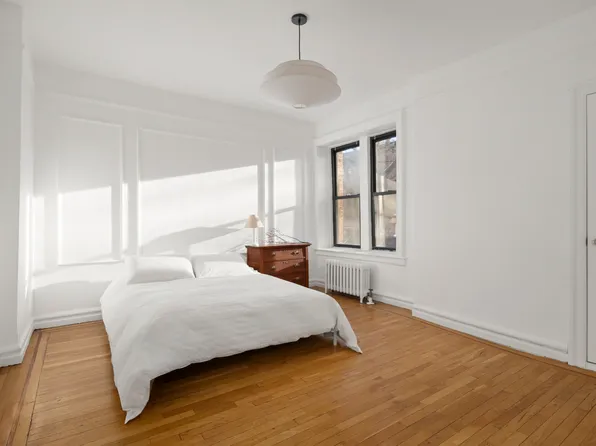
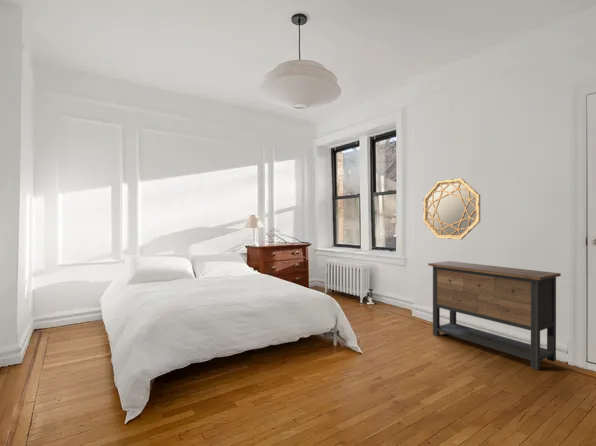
+ home mirror [422,177,481,240]
+ dresser [427,260,562,371]
